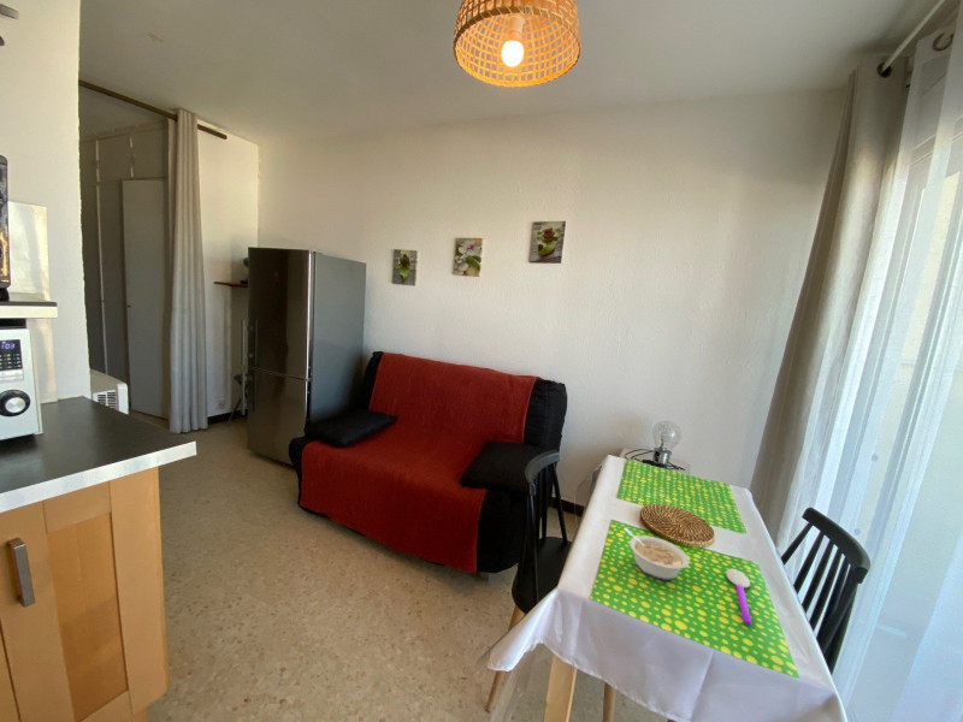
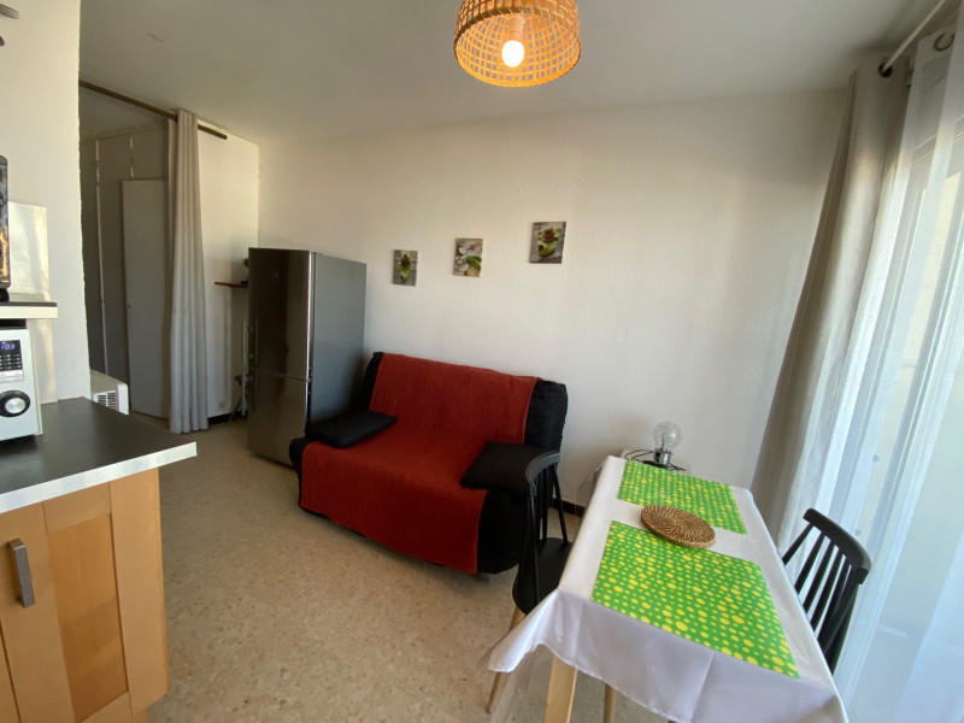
- legume [622,526,691,581]
- spoon [725,568,752,626]
